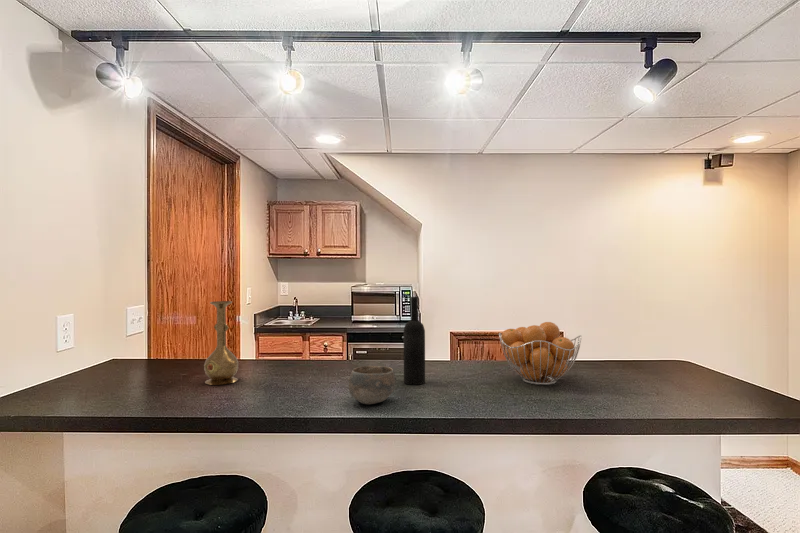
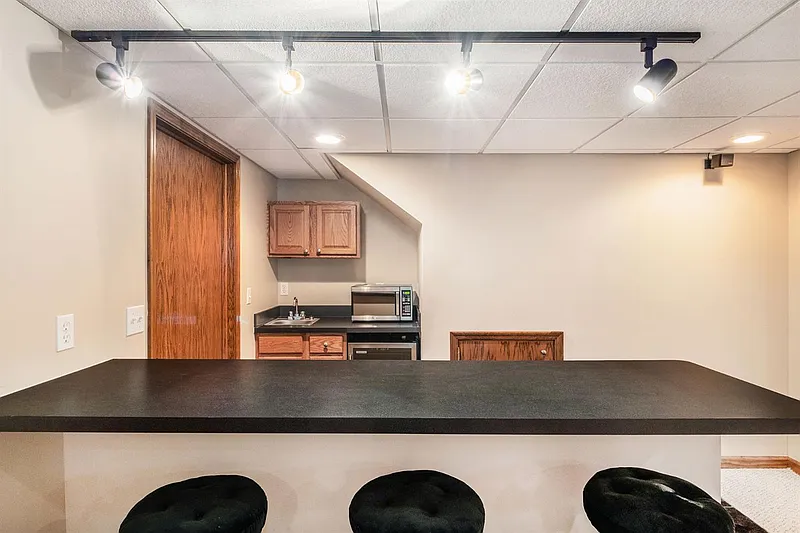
- bowl [347,365,397,405]
- wine bottle [403,296,426,386]
- fruit basket [498,321,583,386]
- vase [203,300,240,386]
